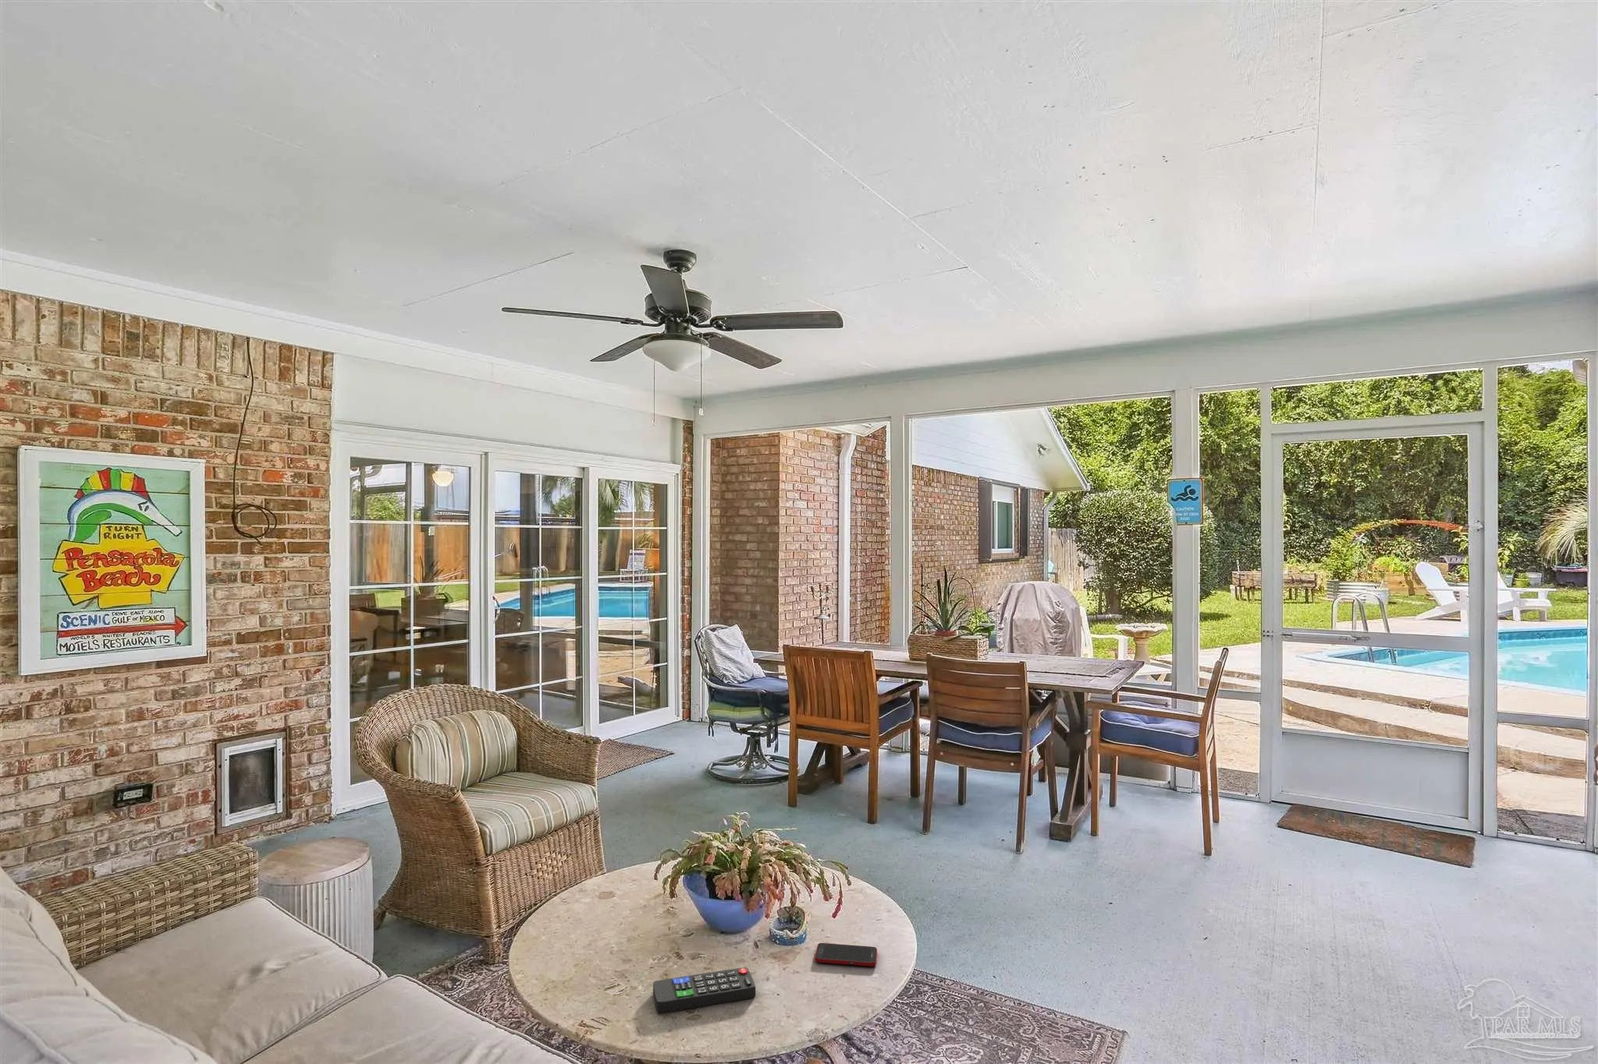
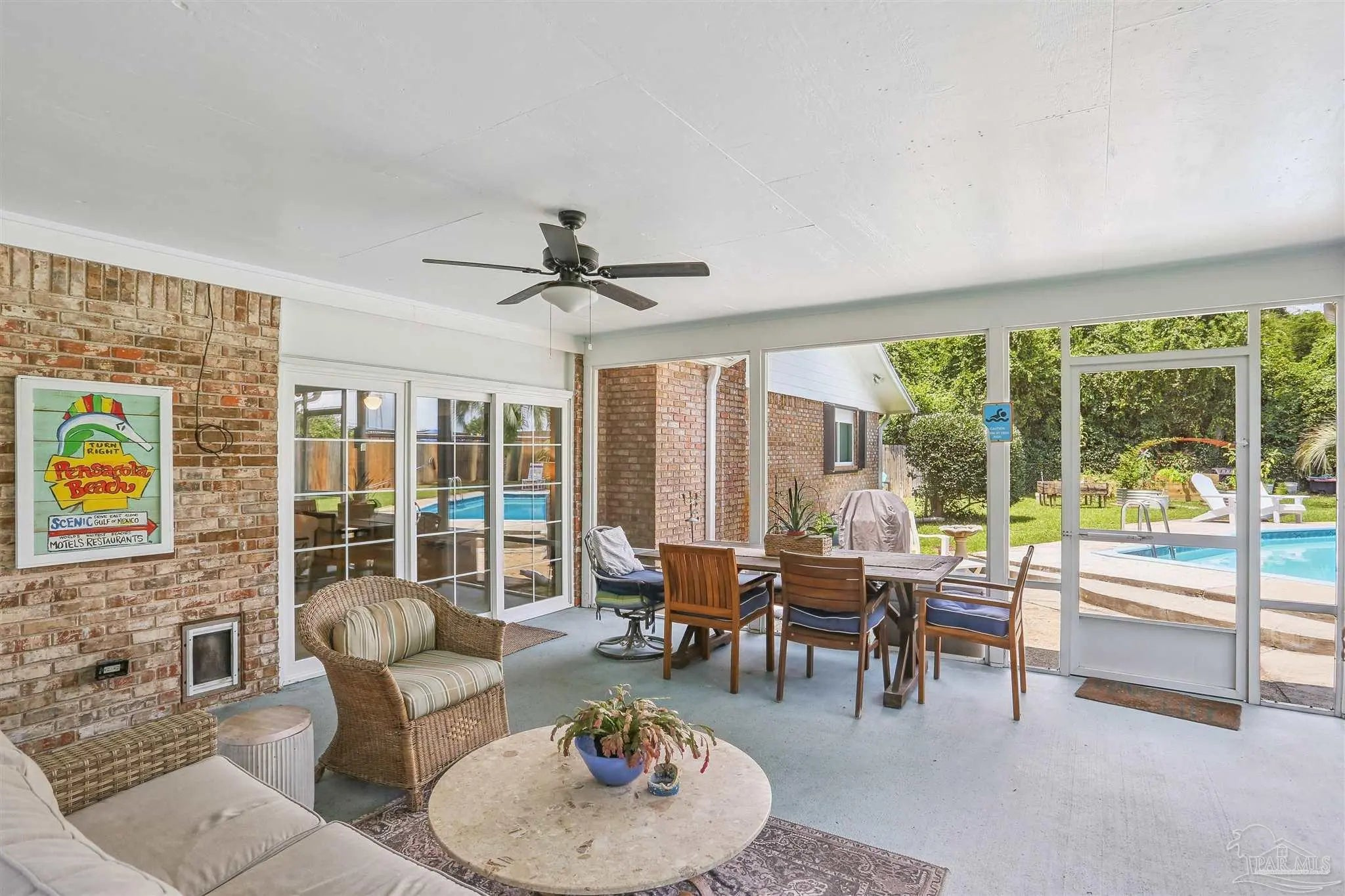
- cell phone [814,943,878,968]
- remote control [652,967,756,1013]
